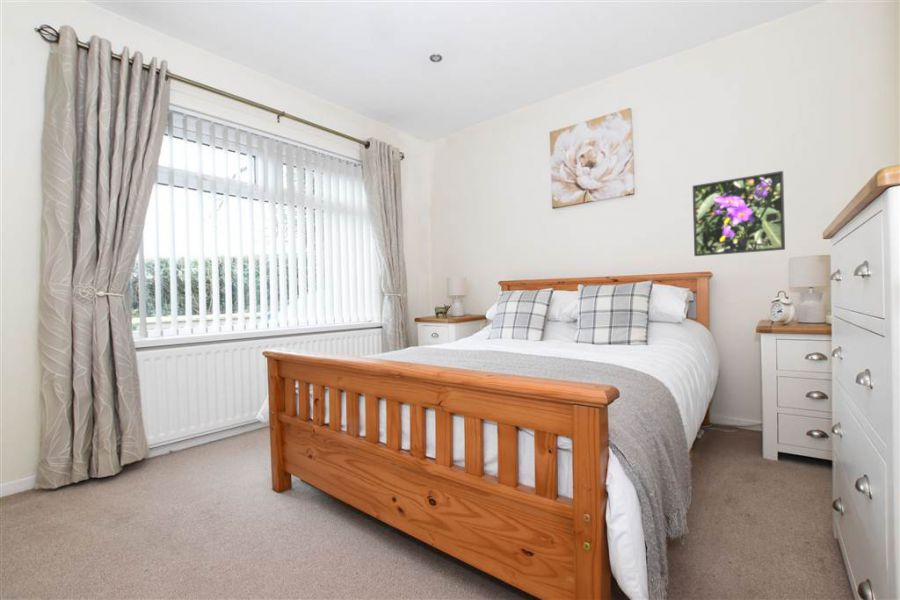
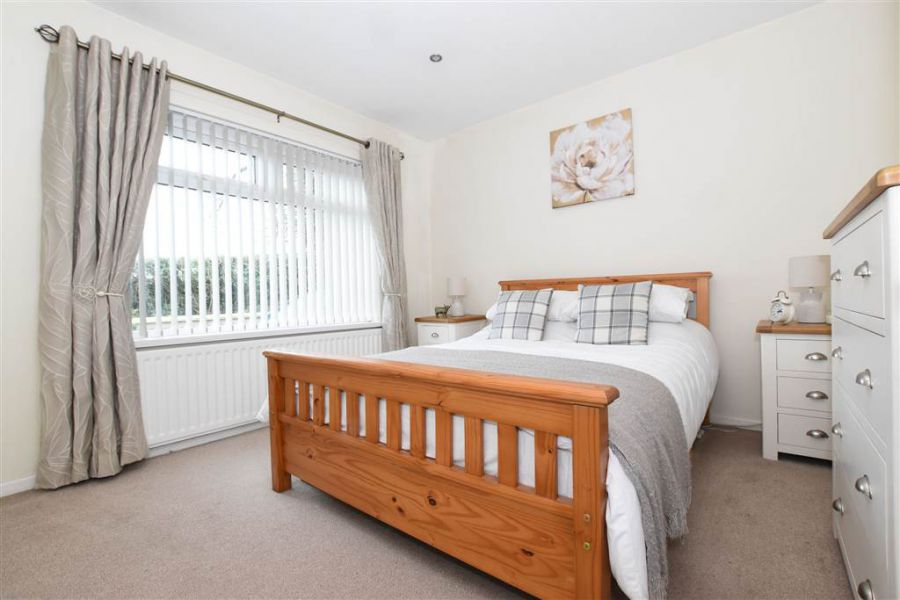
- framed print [692,170,786,257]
